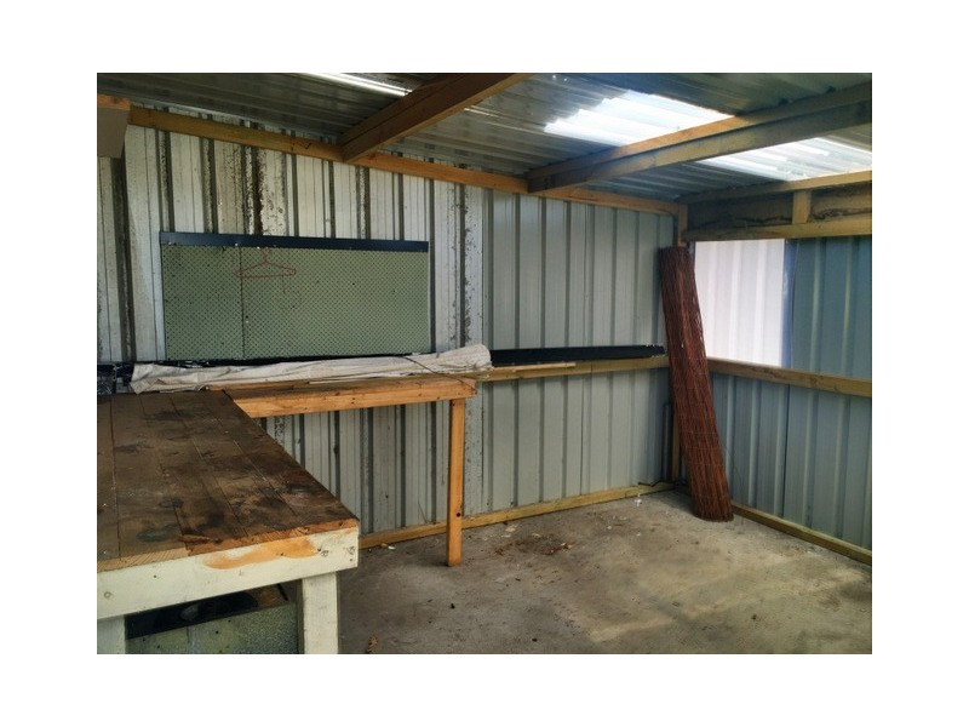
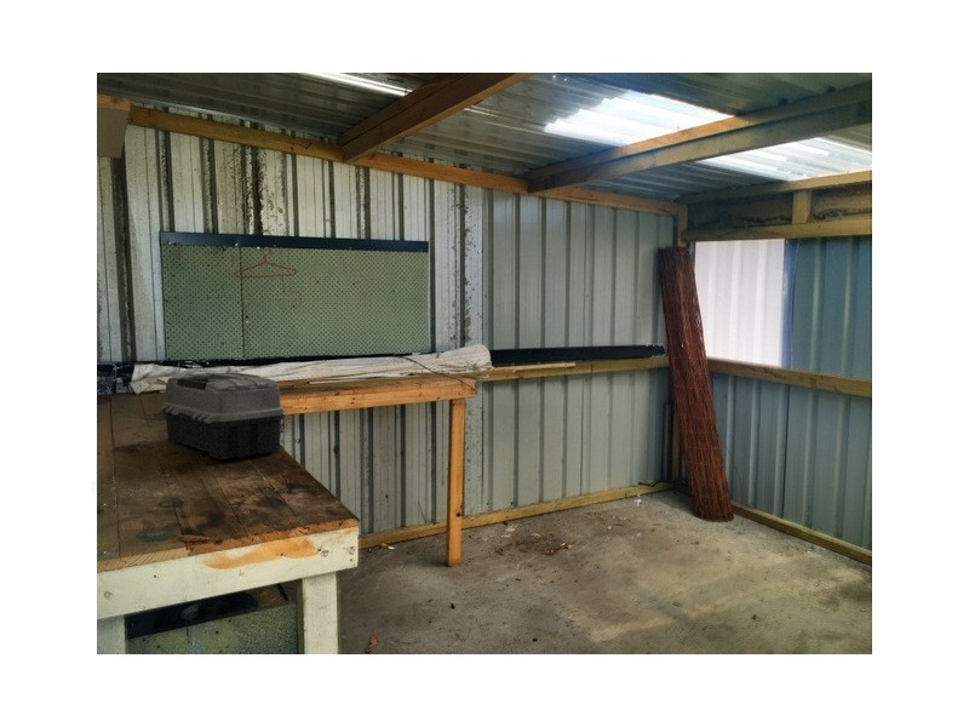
+ toolbox [159,371,285,460]
